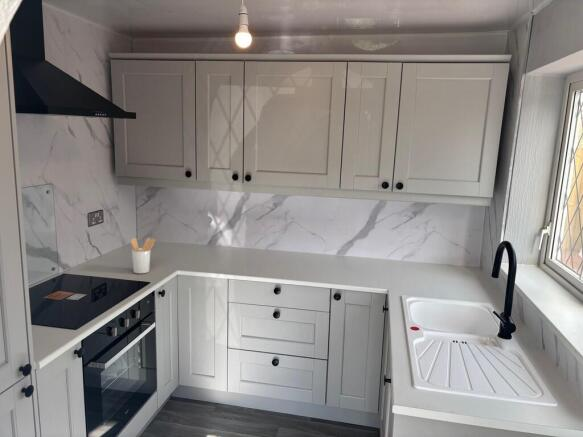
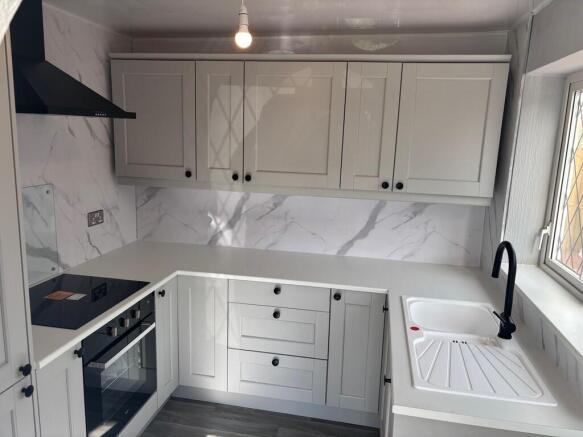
- utensil holder [130,237,157,274]
